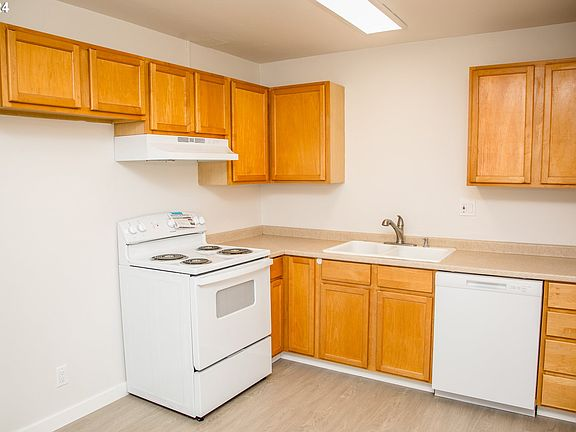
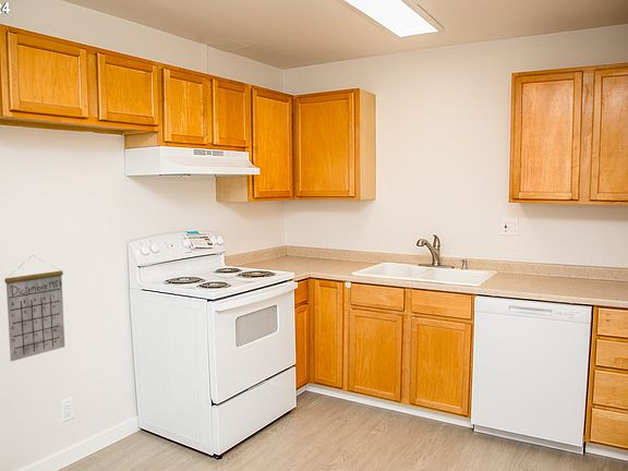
+ calendar [3,254,65,362]
